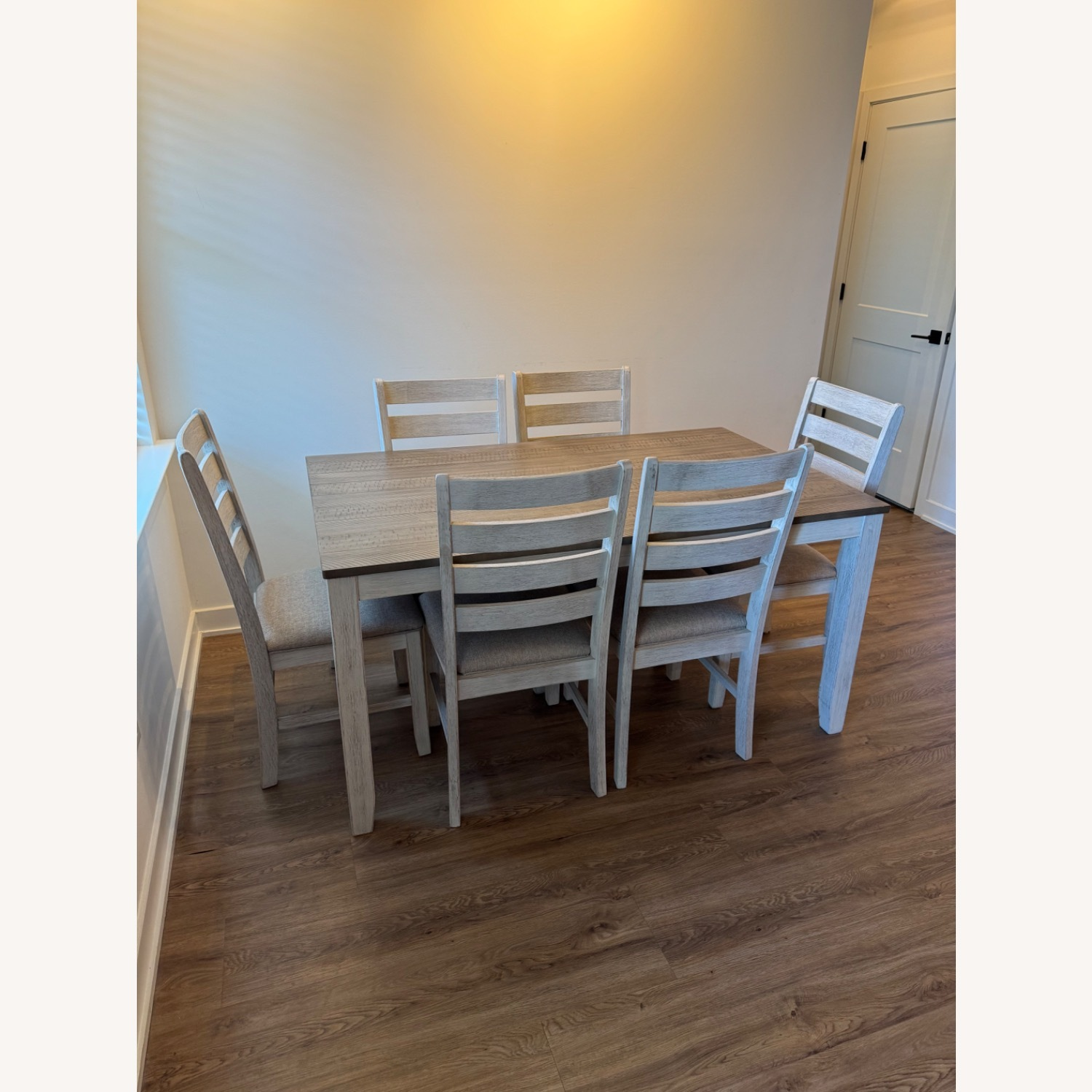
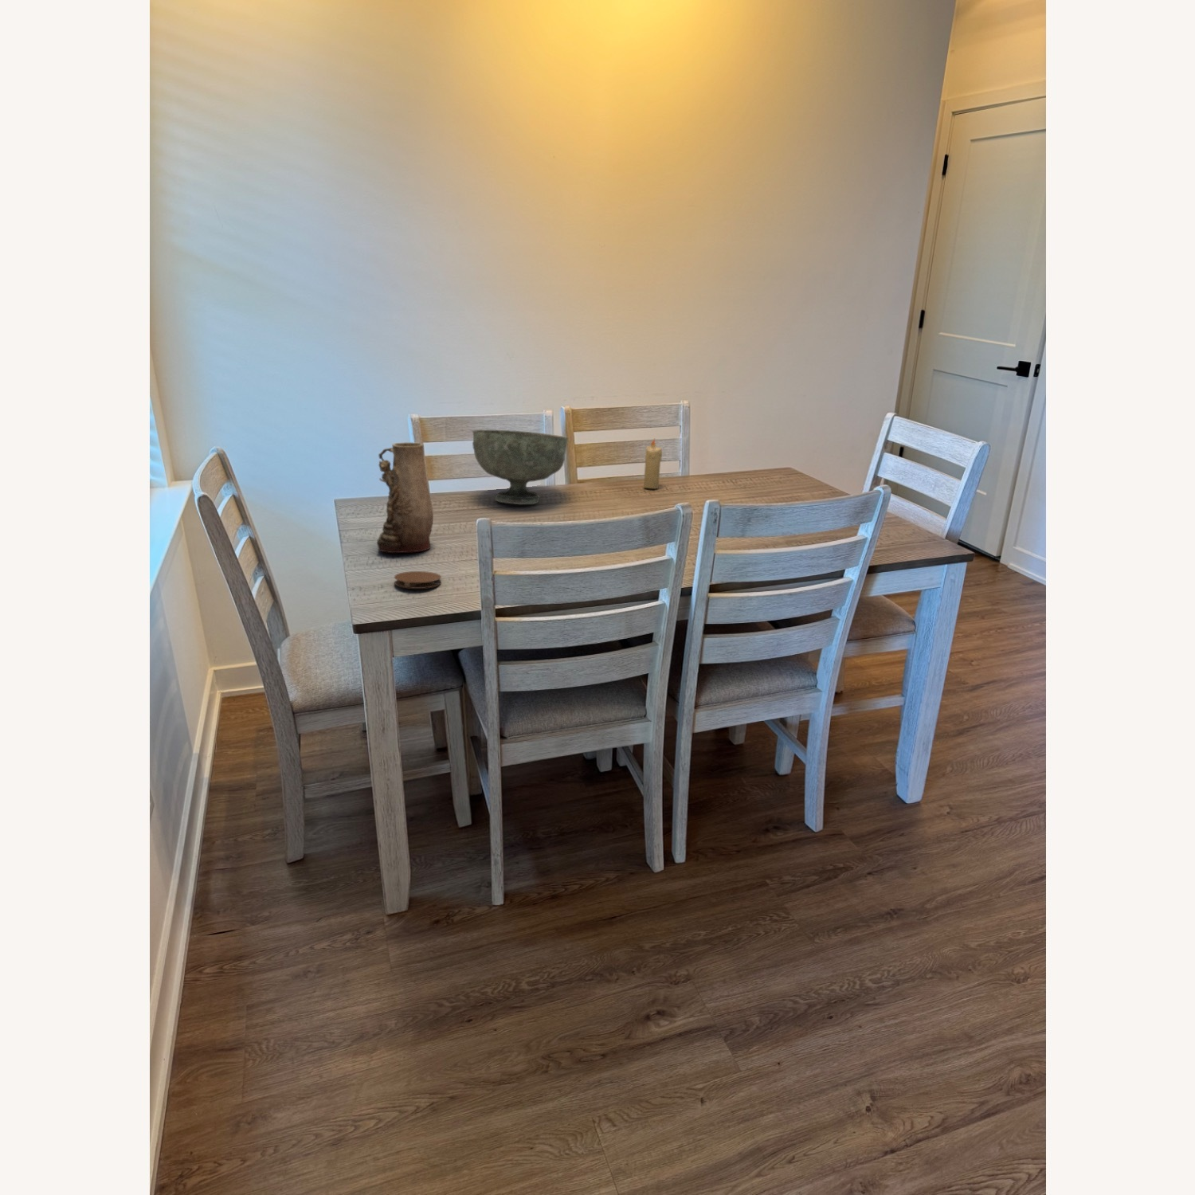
+ vase [376,441,434,554]
+ decorative bowl [472,429,569,506]
+ candle [642,438,663,489]
+ coaster [394,570,442,590]
